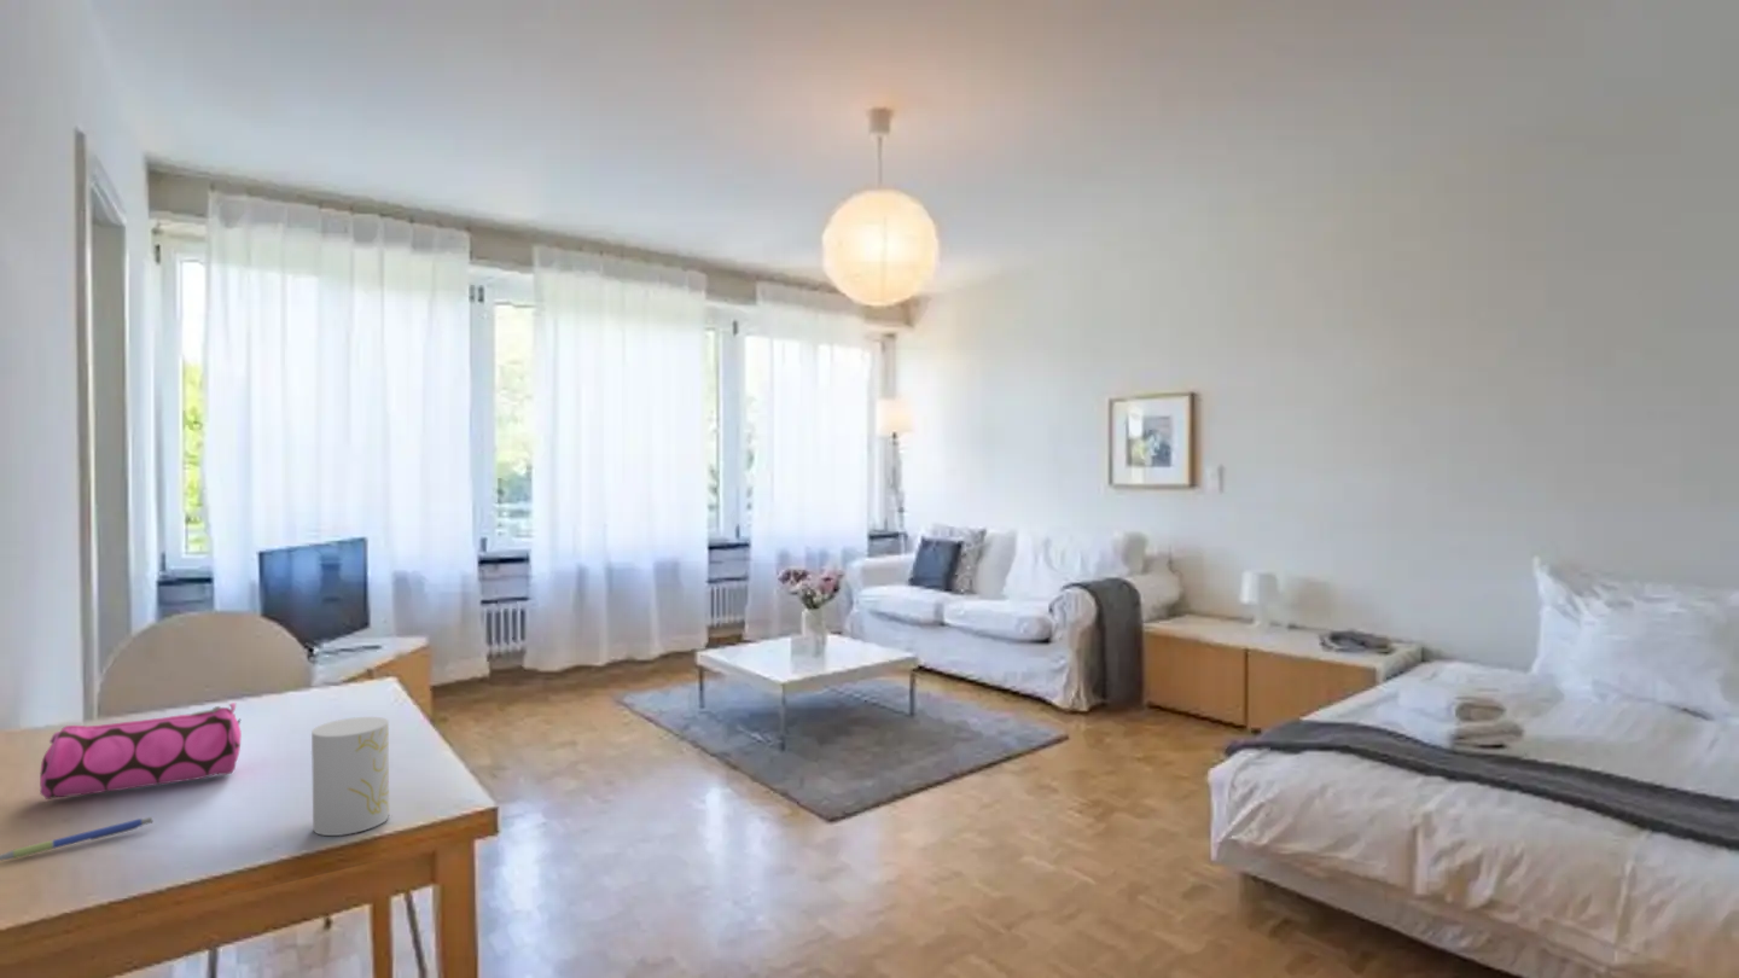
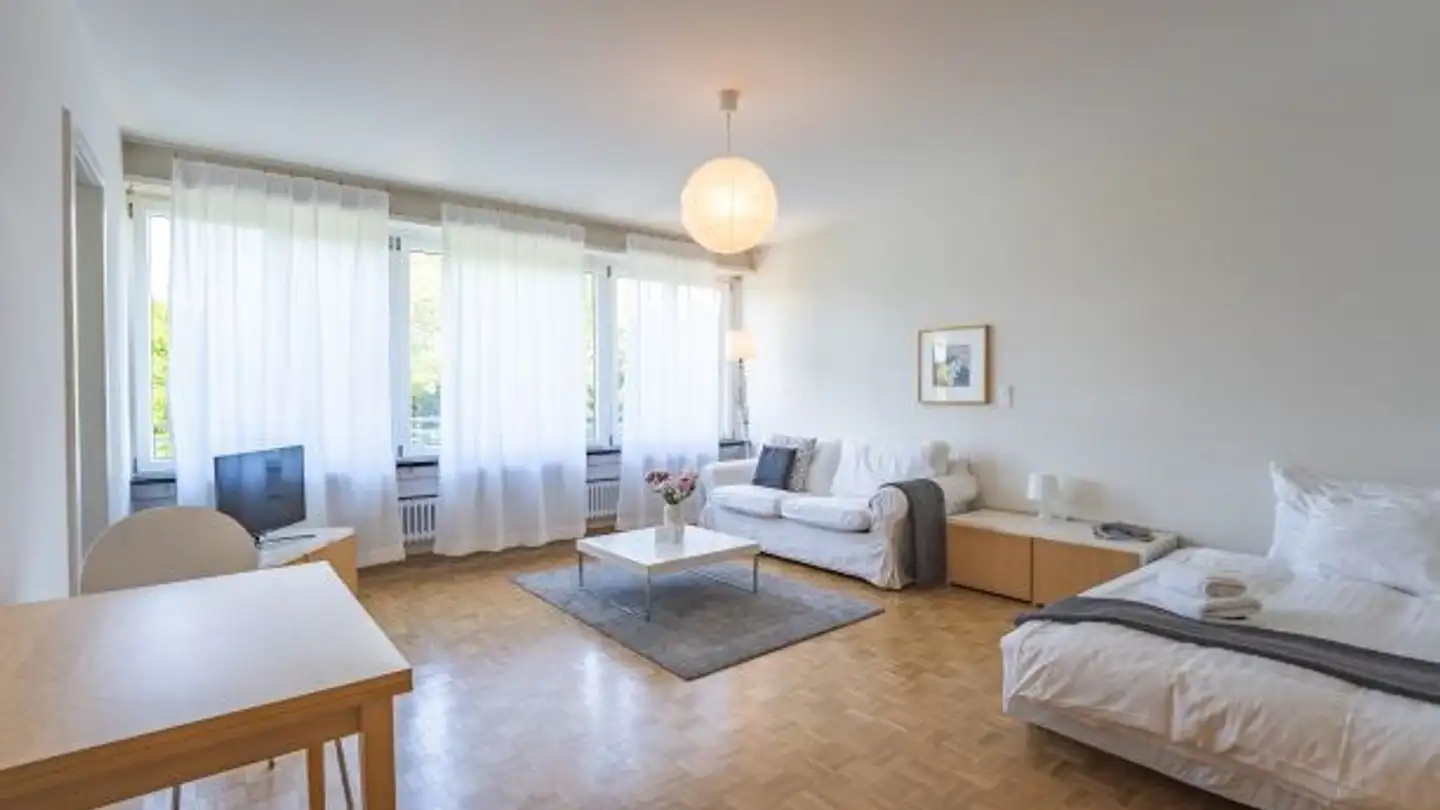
- pen [0,815,153,862]
- pencil case [39,702,243,801]
- cup [310,716,390,837]
